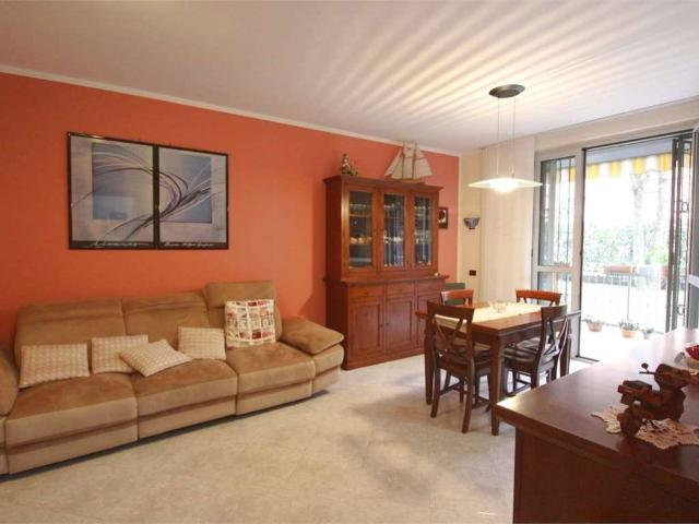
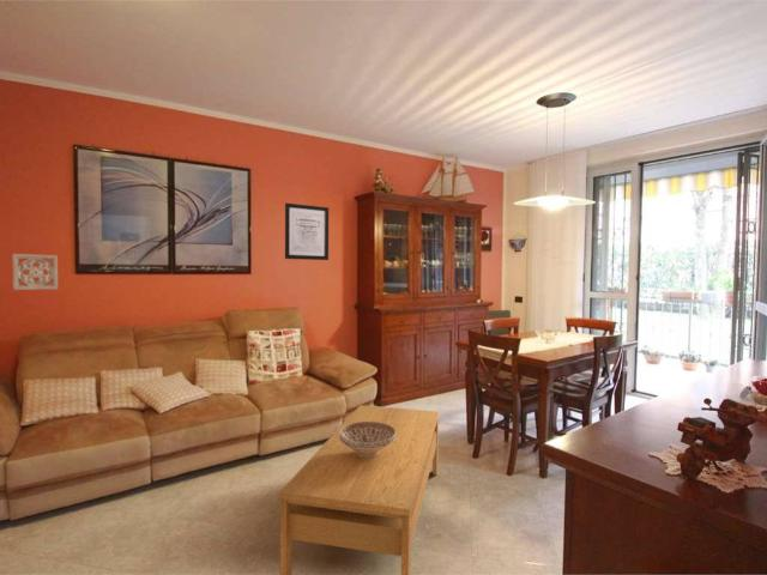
+ coffee table [278,404,440,575]
+ wall art [284,202,330,261]
+ decorative bowl [339,422,395,458]
+ wall ornament [12,253,59,291]
